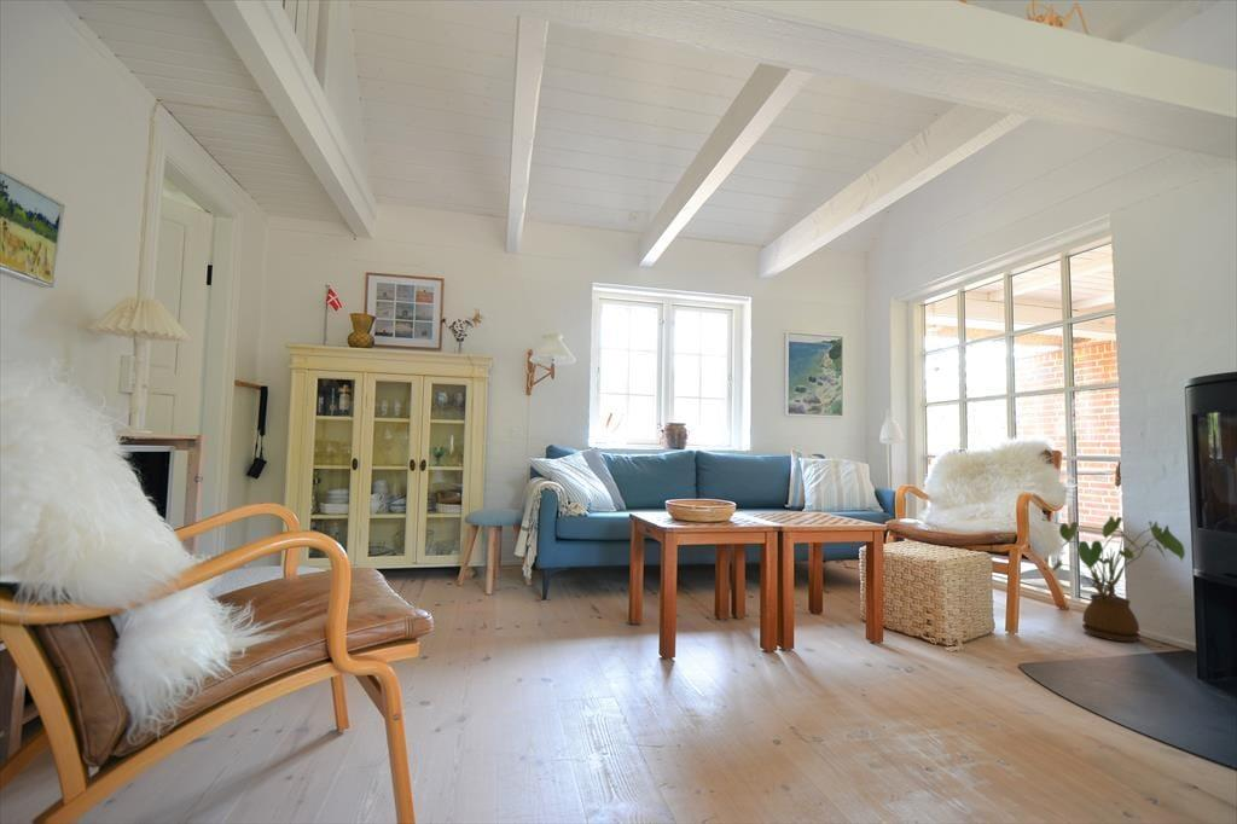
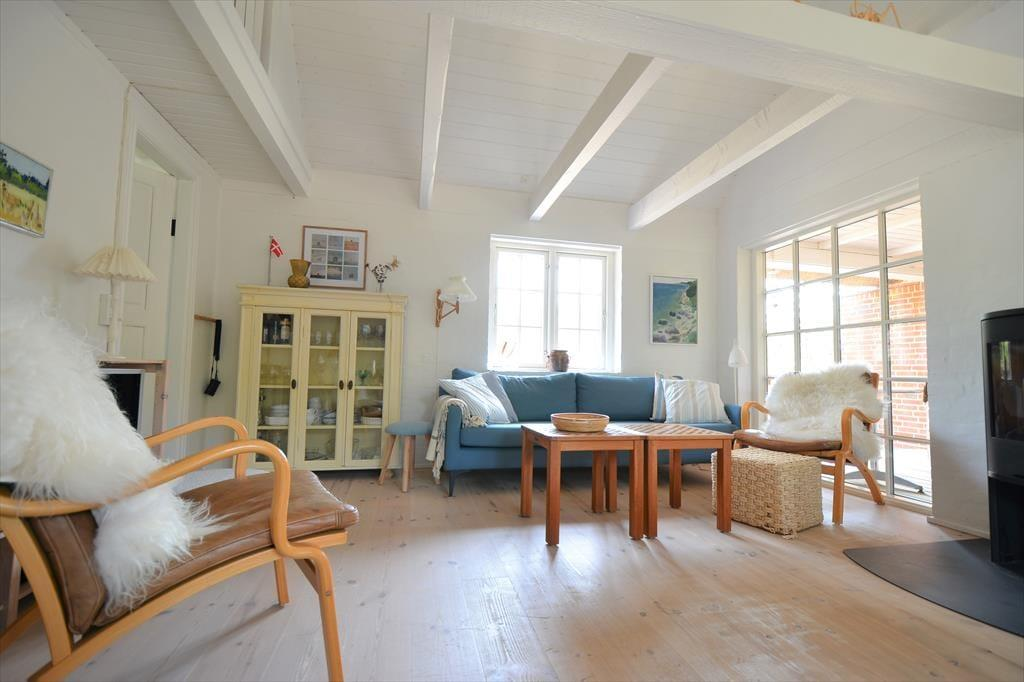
- house plant [1050,515,1186,643]
